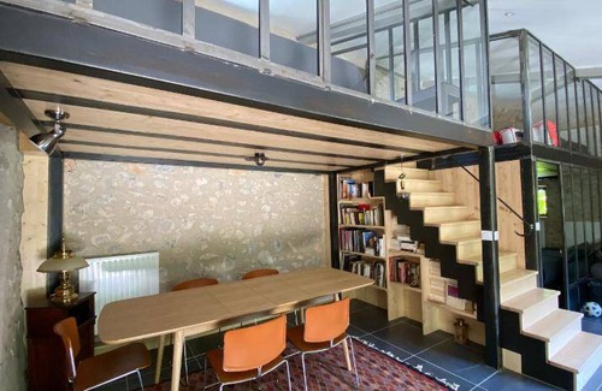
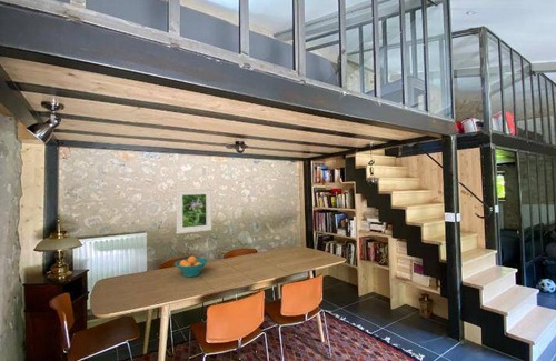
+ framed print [175,188,212,234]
+ fruit bowl [173,255,209,278]
